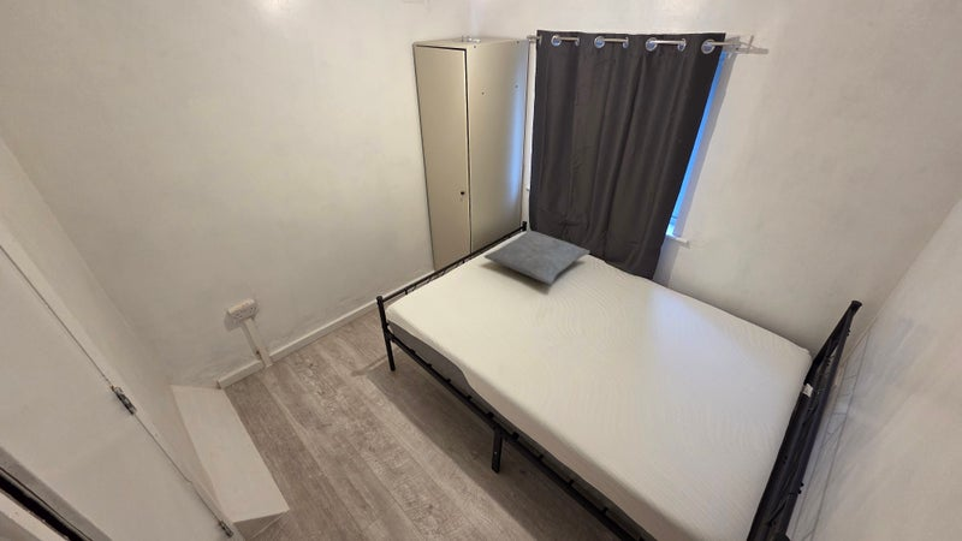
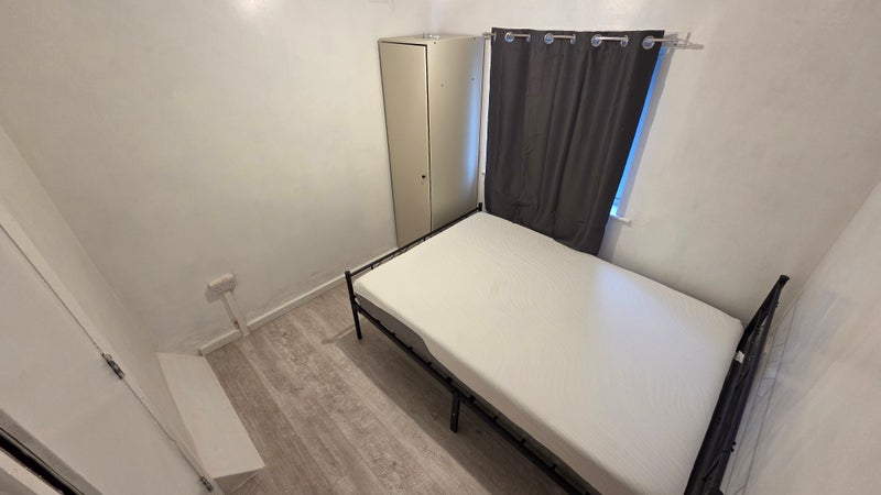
- pillow [483,230,592,286]
